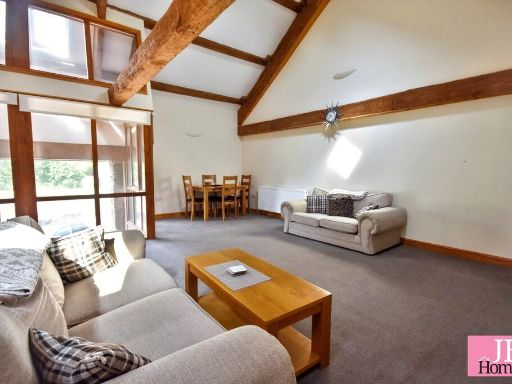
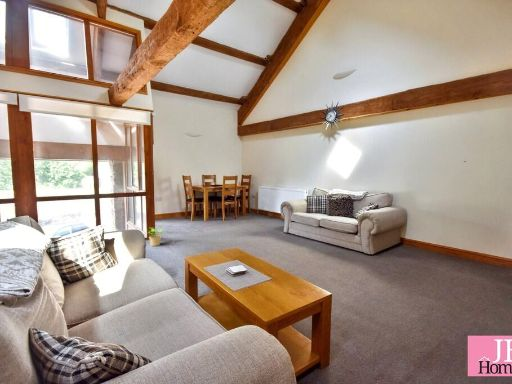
+ potted plant [147,225,165,247]
